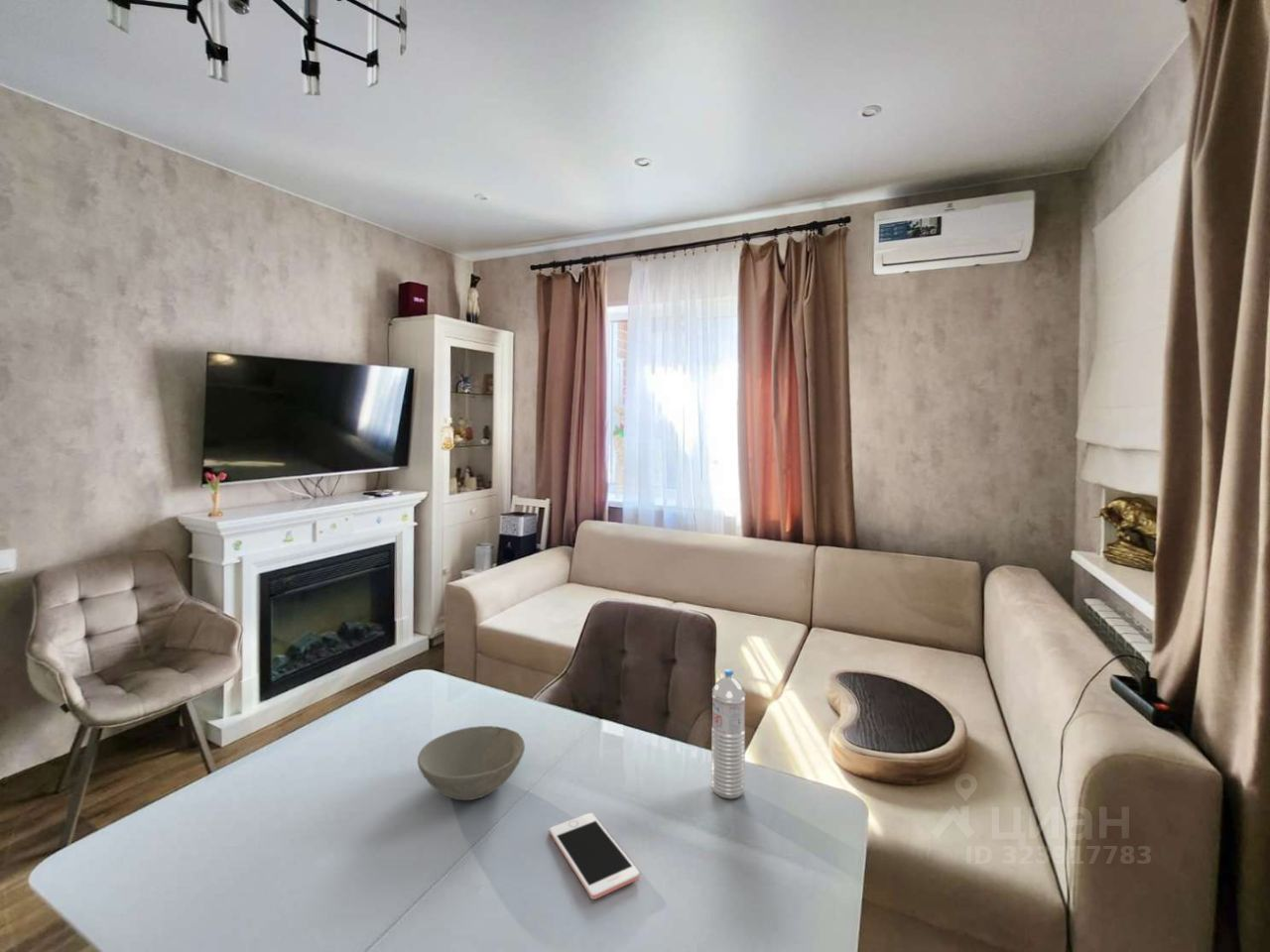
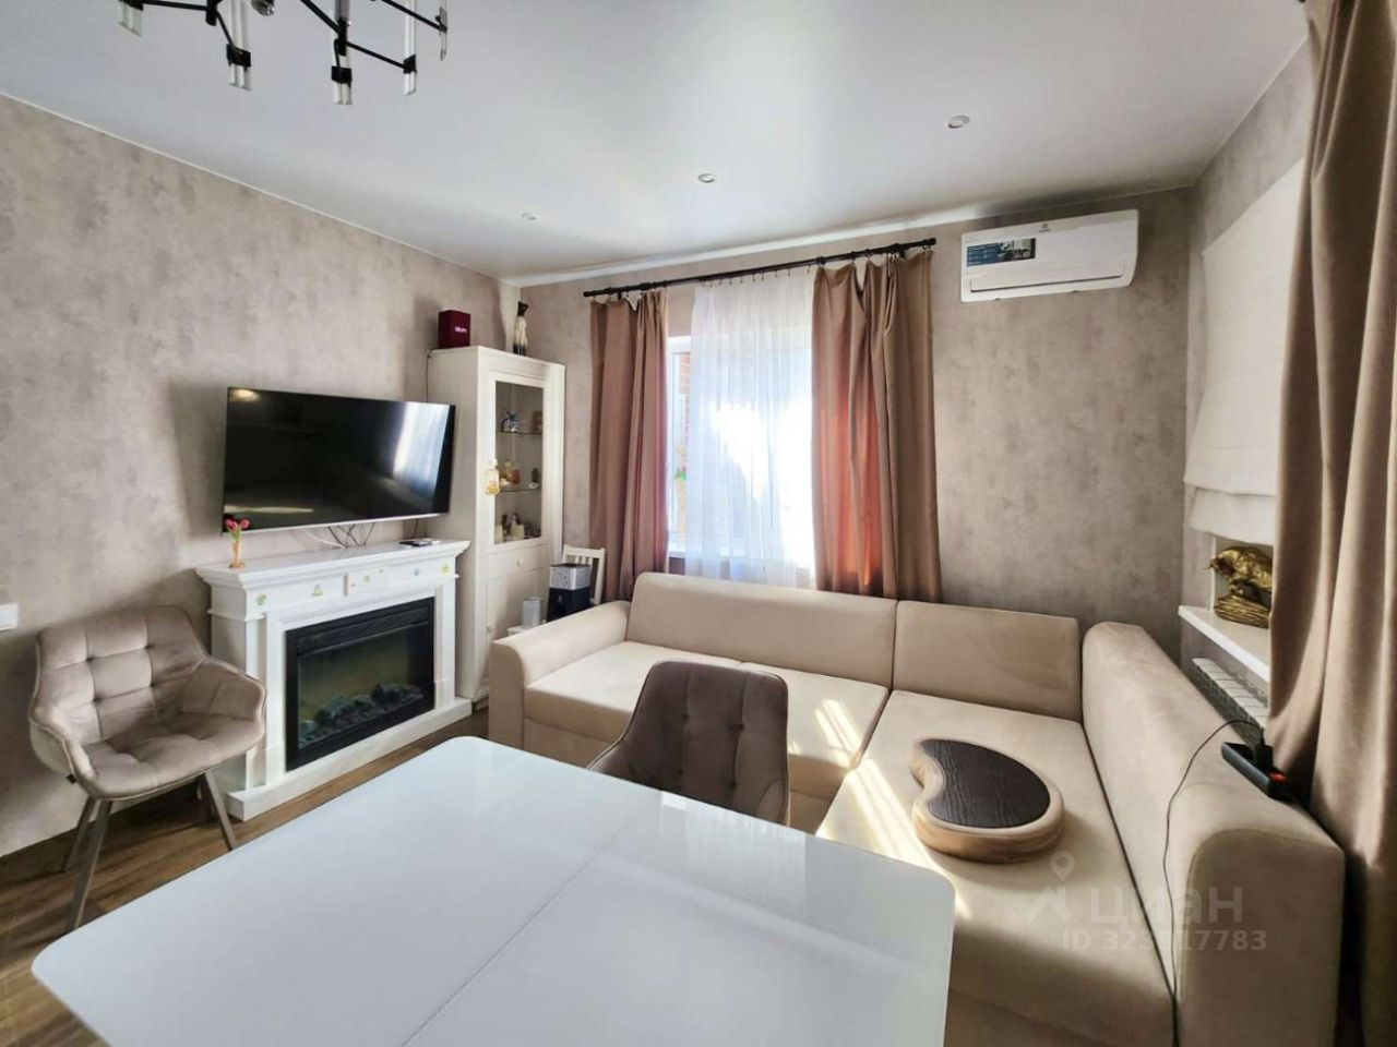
- water bottle [710,668,746,799]
- cell phone [549,812,640,900]
- bowl [417,725,526,801]
